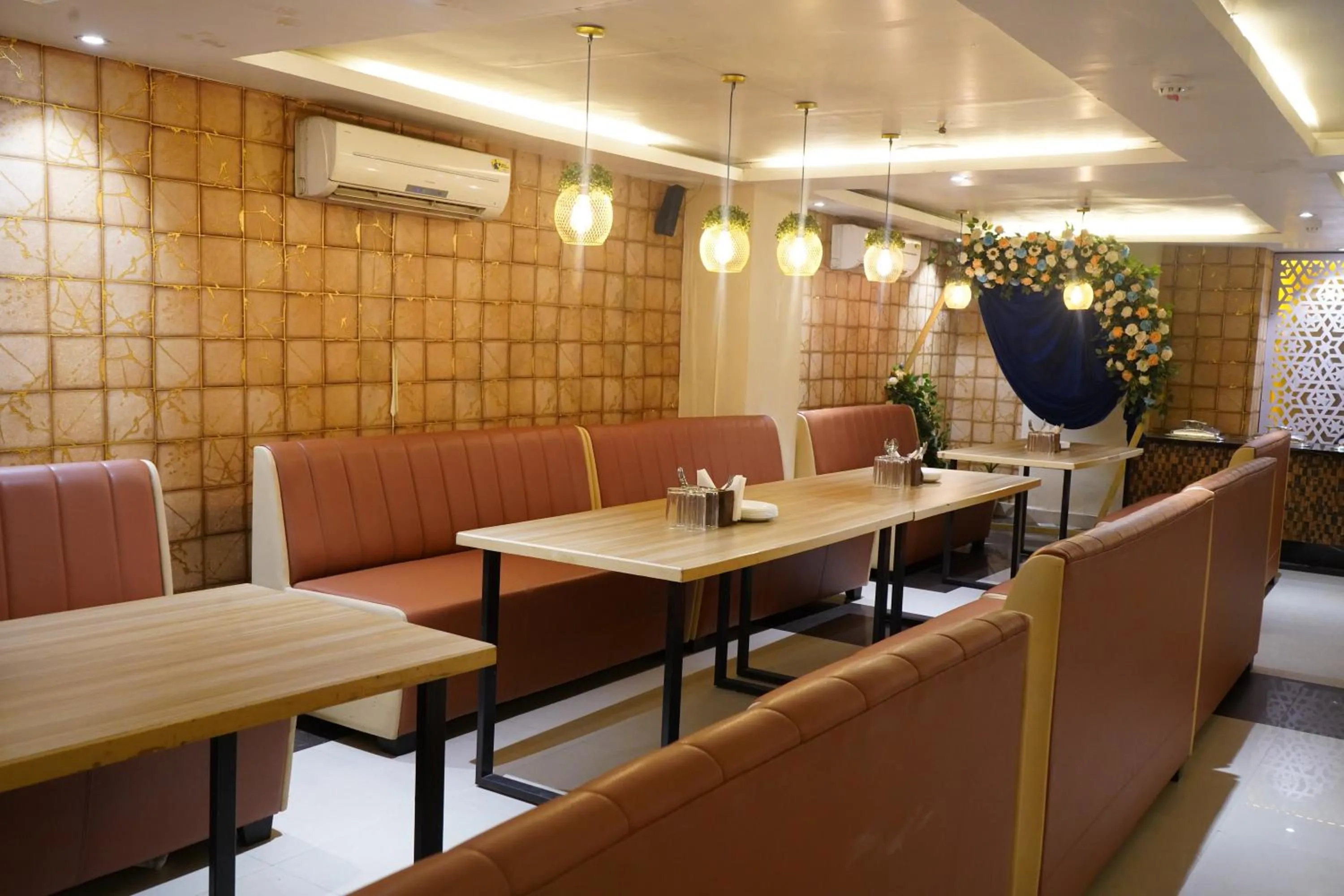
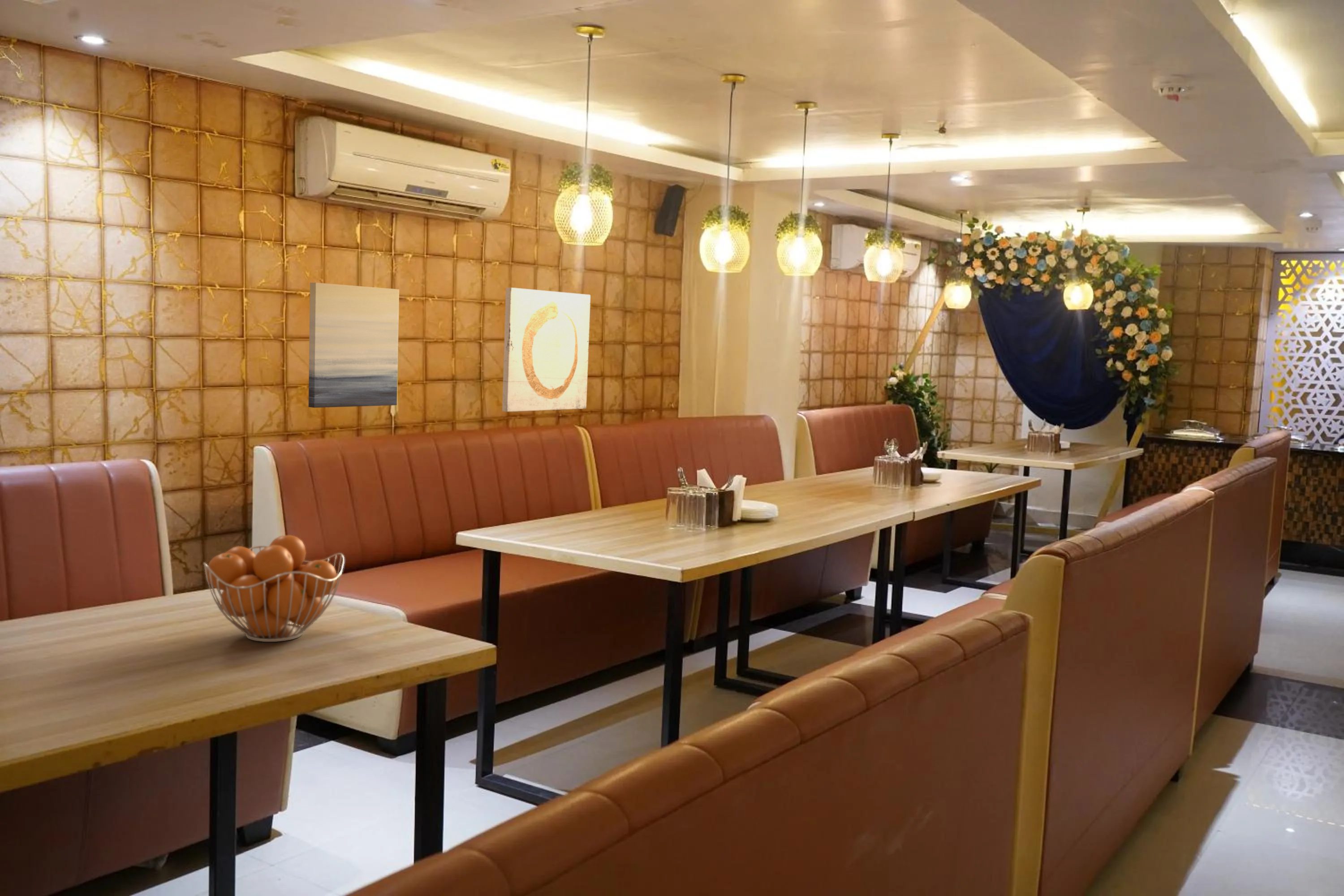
+ wall art [308,282,400,408]
+ wall art [502,287,591,412]
+ fruit basket [203,534,345,642]
